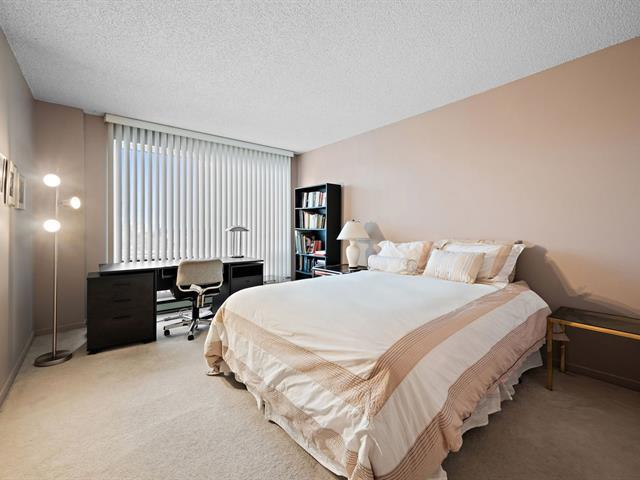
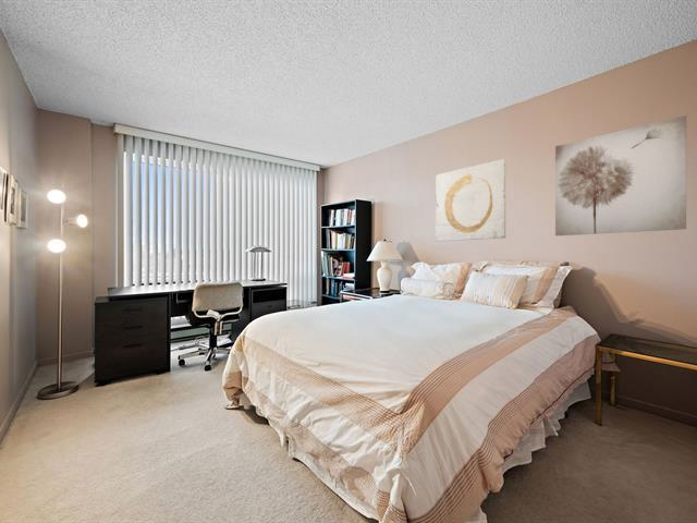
+ wall art [435,158,506,243]
+ wall art [554,114,687,236]
